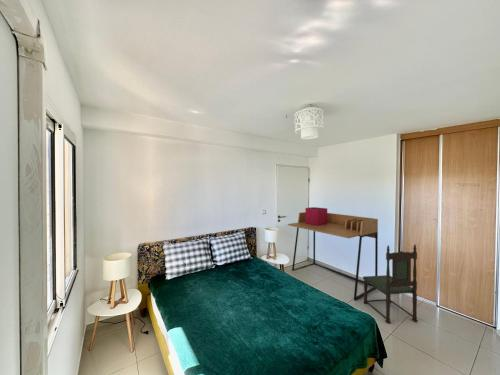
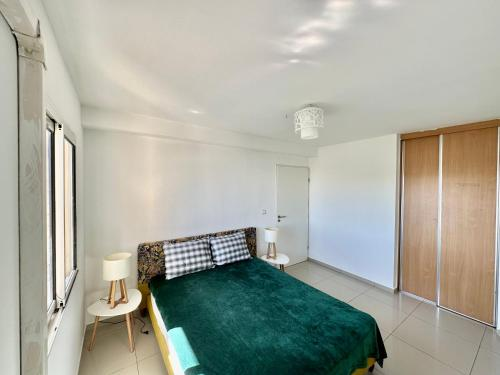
- dining chair [362,243,418,325]
- storage bin [304,206,328,226]
- desk [287,211,379,301]
